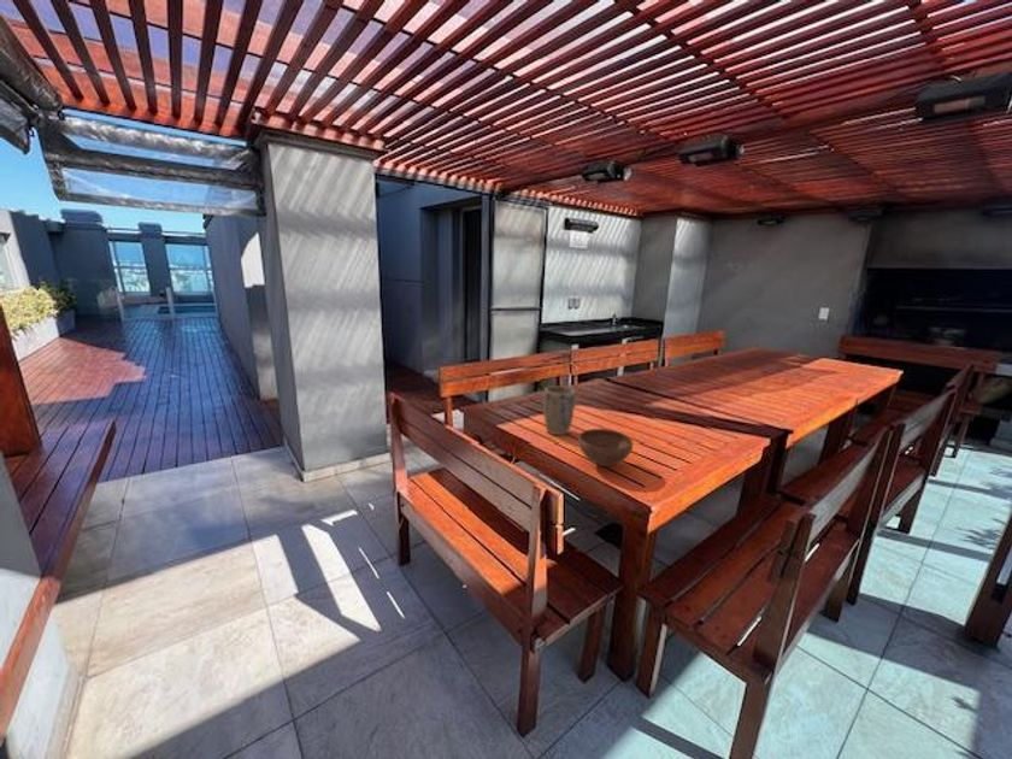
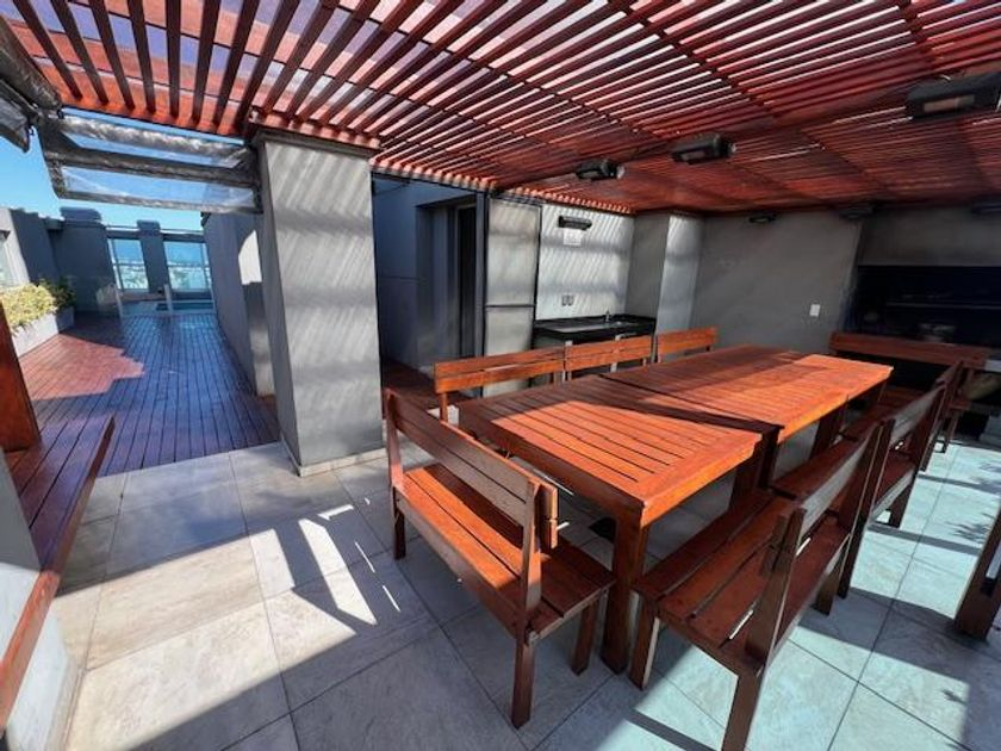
- plant pot [542,384,576,436]
- bowl [577,428,634,467]
